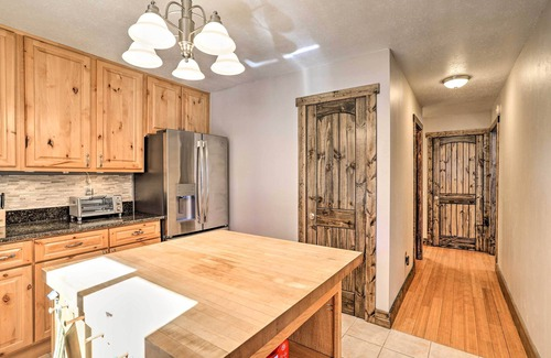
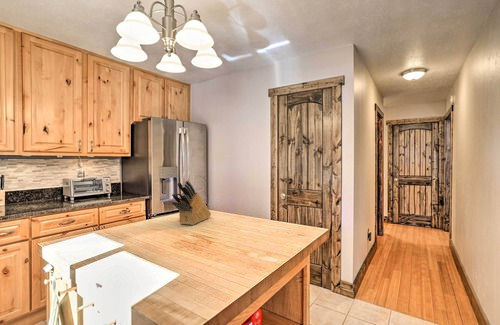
+ knife block [171,179,212,226]
